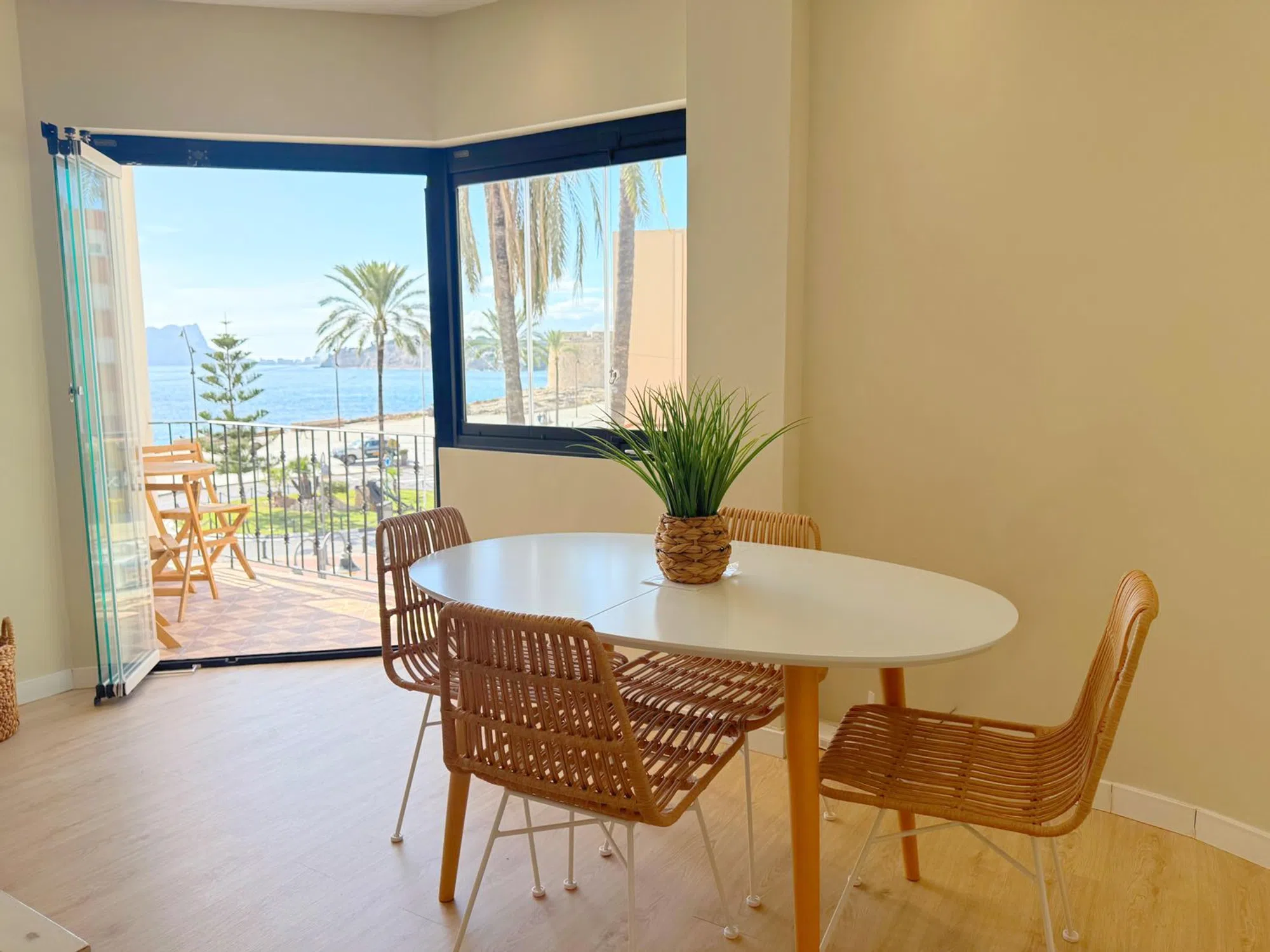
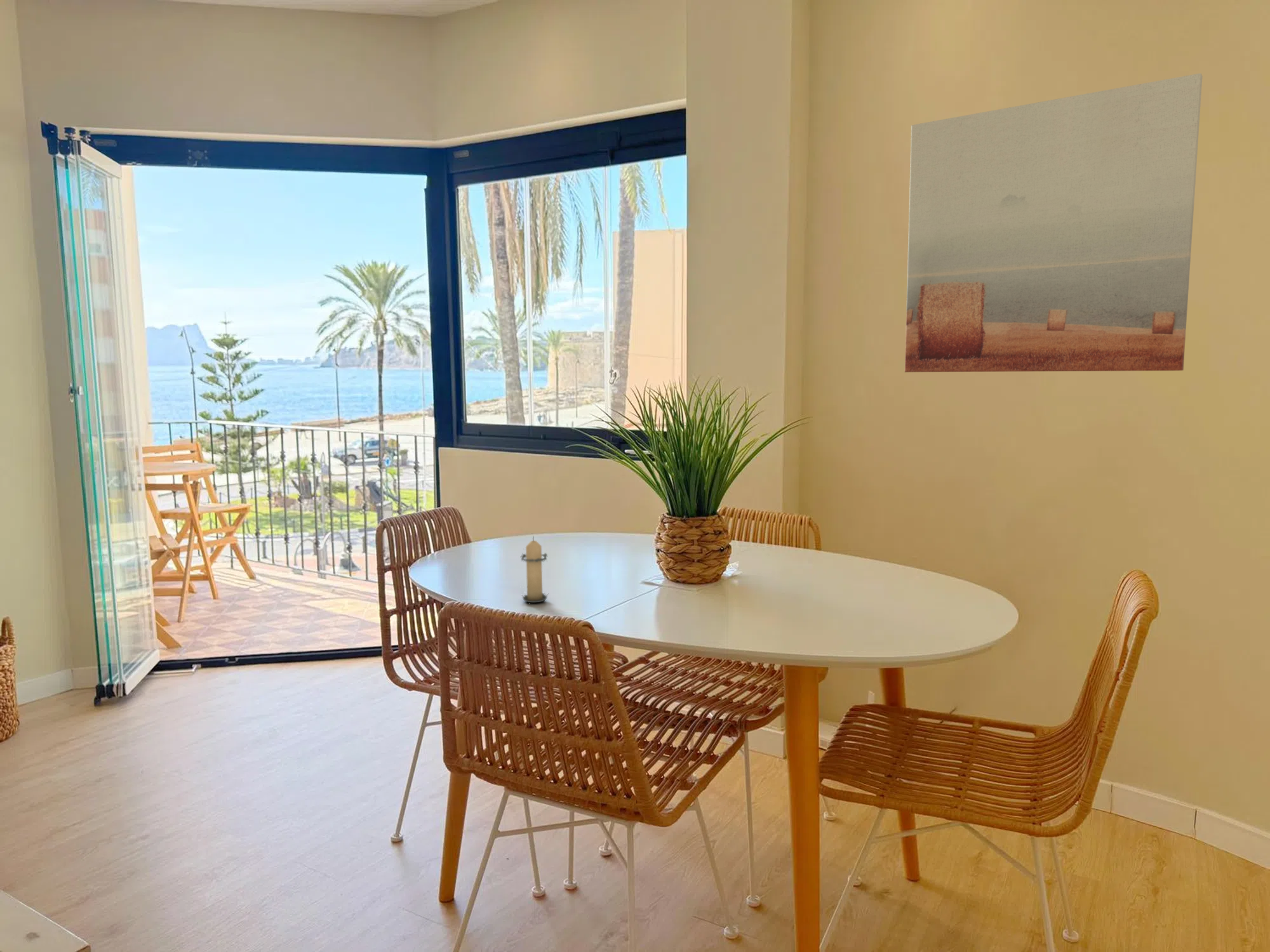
+ candle [521,536,549,603]
+ wall art [904,72,1203,373]
